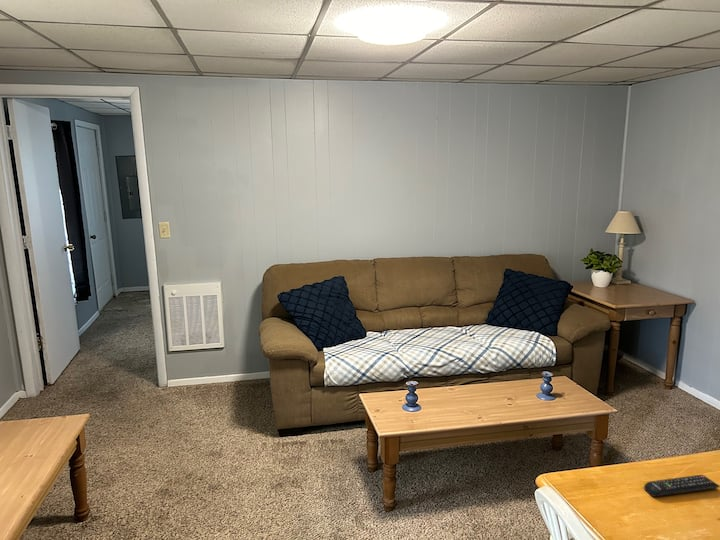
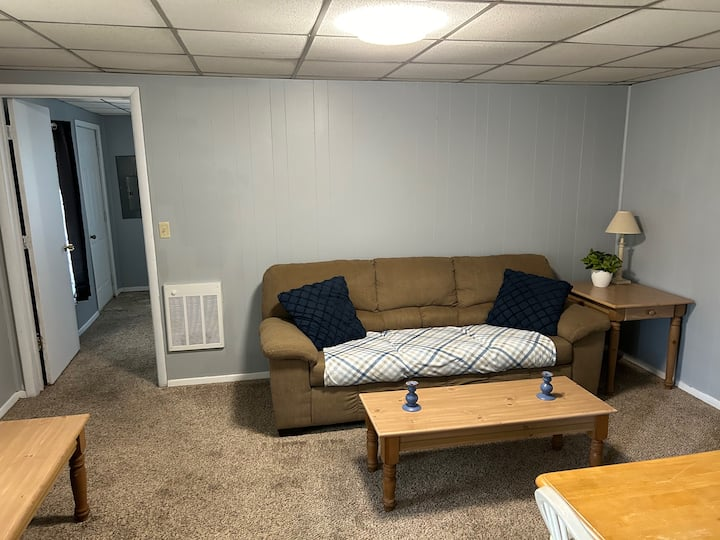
- remote control [643,474,720,498]
